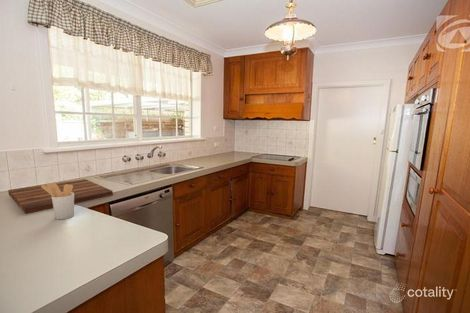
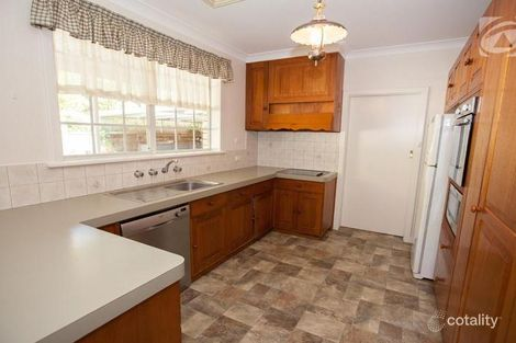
- utensil holder [41,182,75,220]
- cutting board [7,178,114,215]
